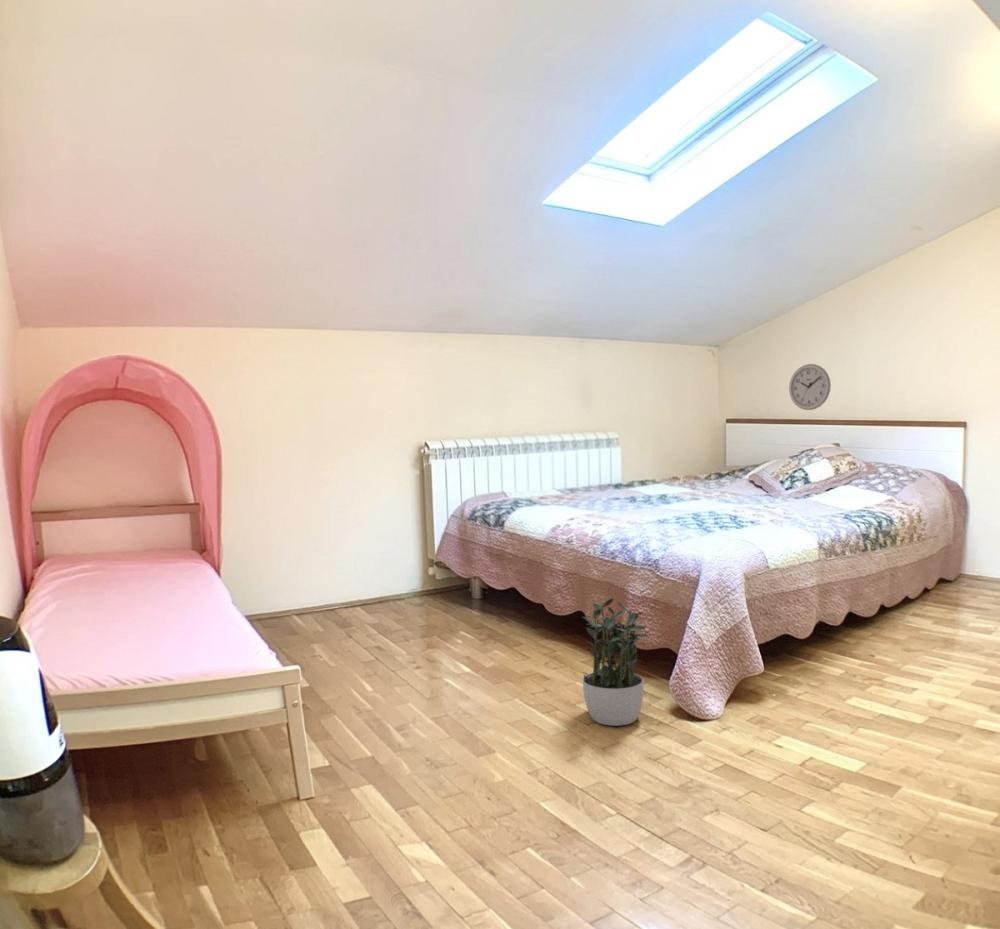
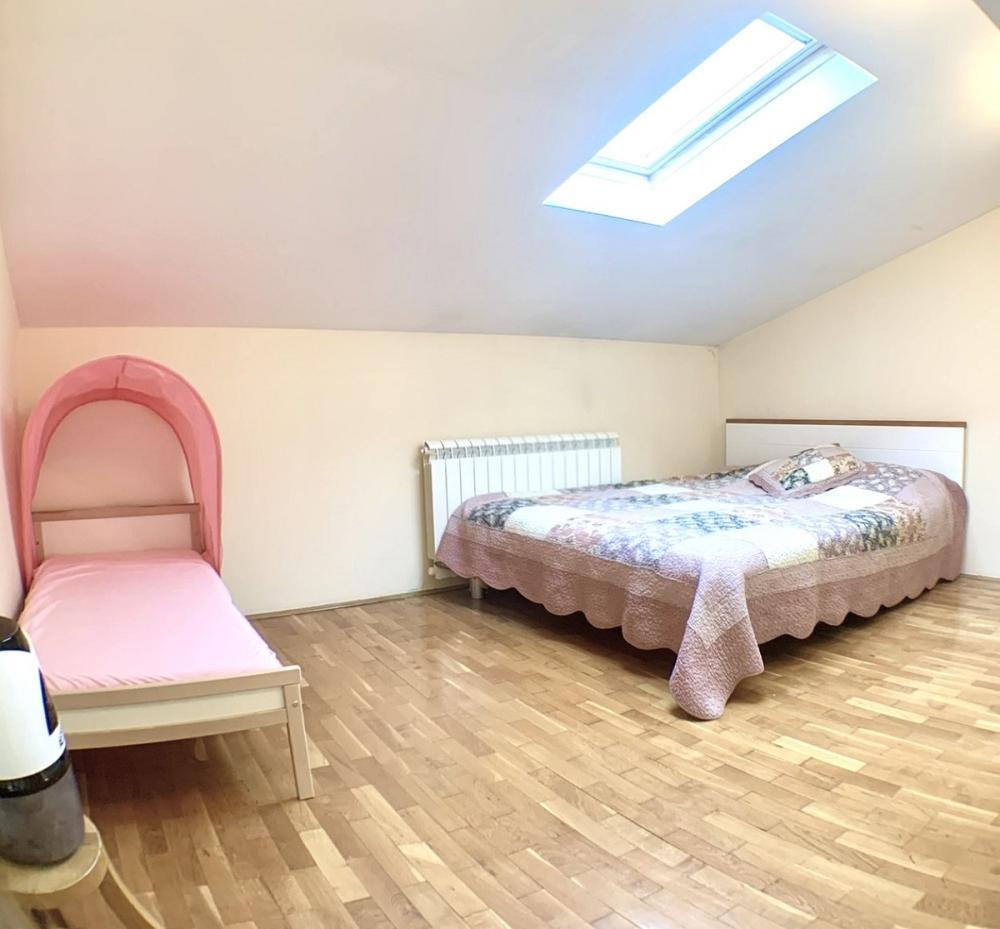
- potted plant [582,597,650,727]
- wall clock [788,363,832,411]
